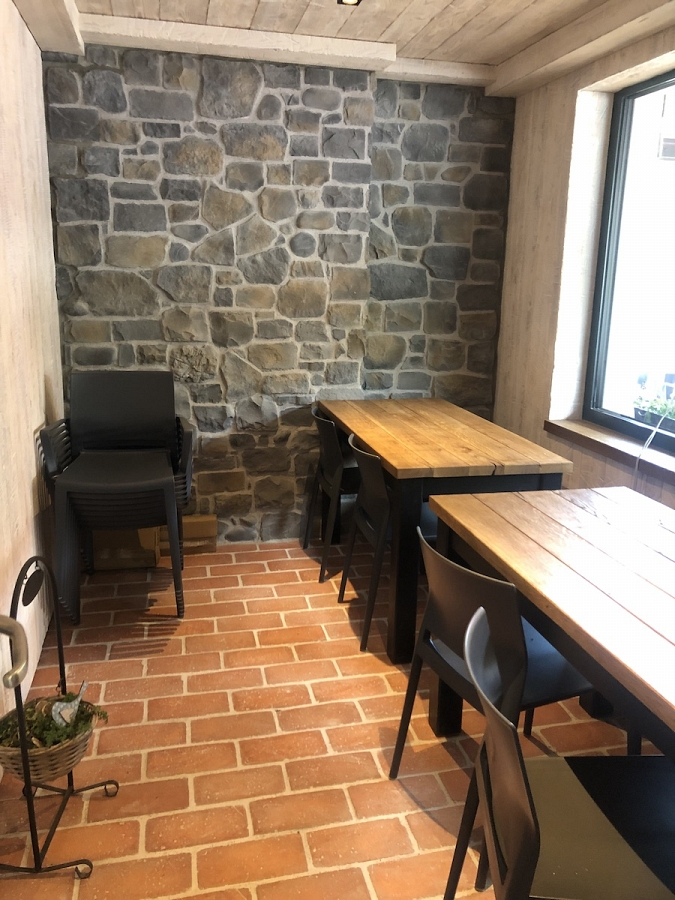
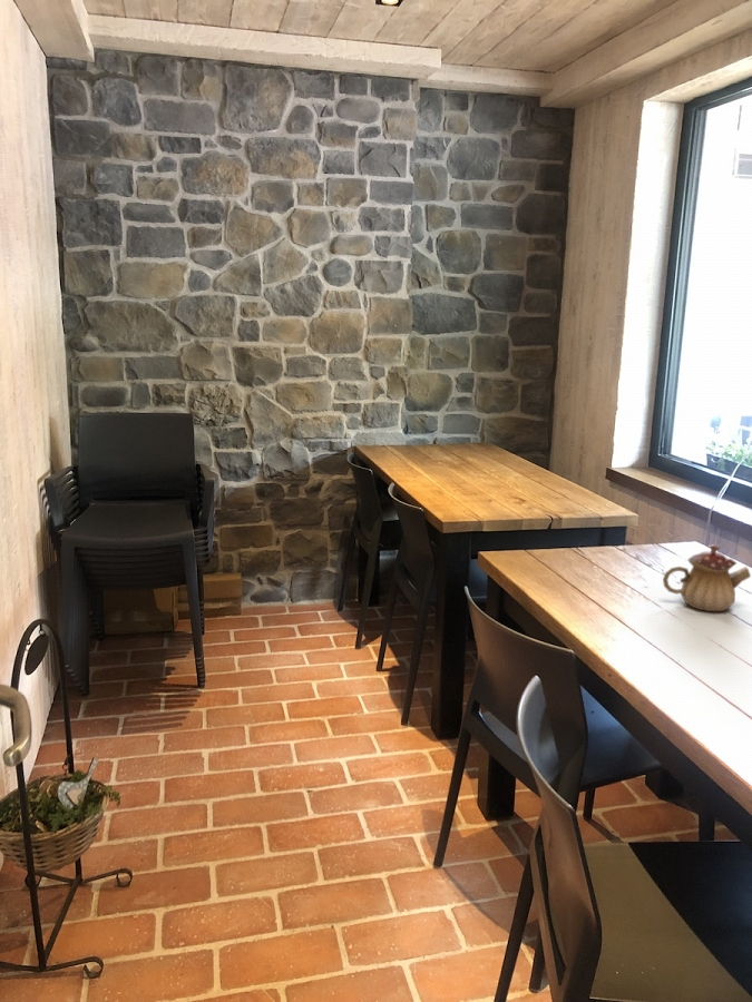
+ teapot [662,543,752,612]
